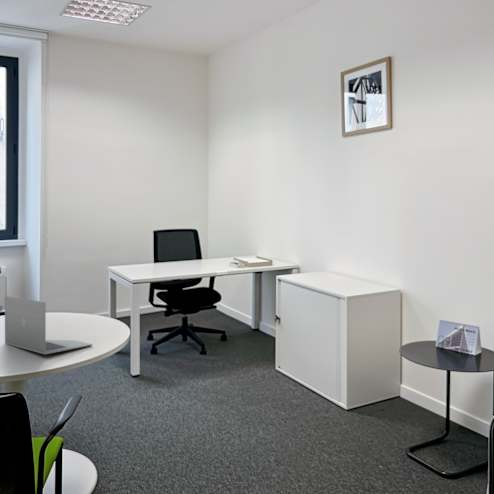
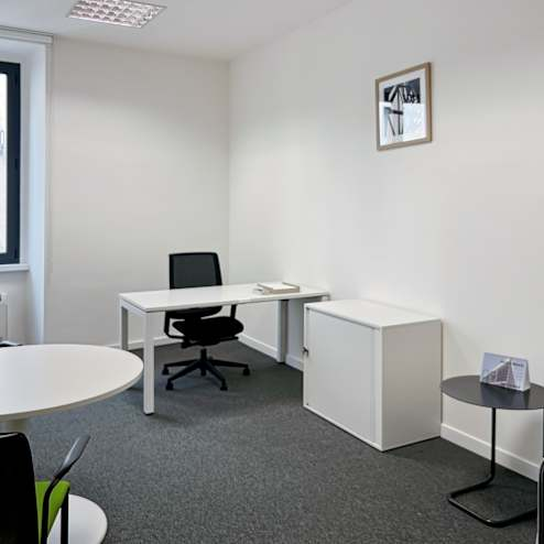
- laptop [4,295,94,355]
